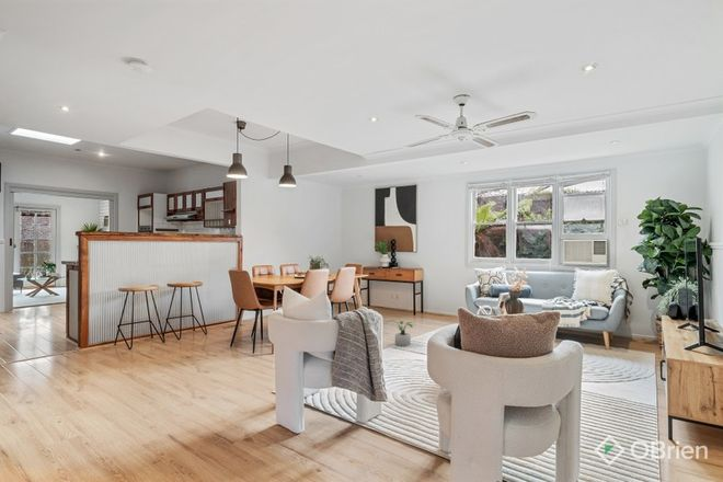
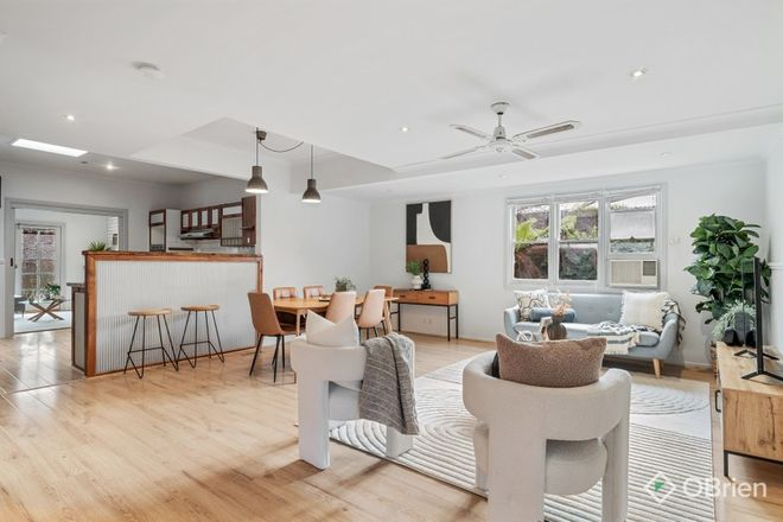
- potted plant [385,319,414,347]
